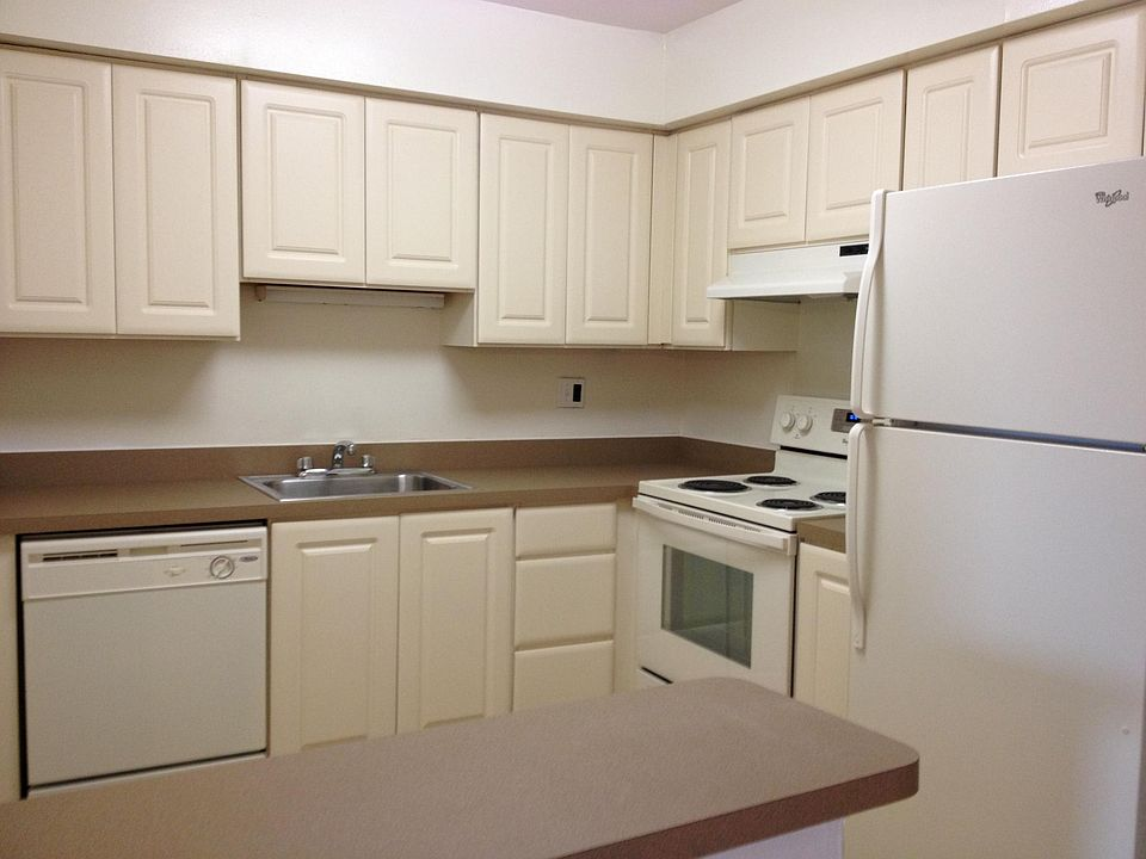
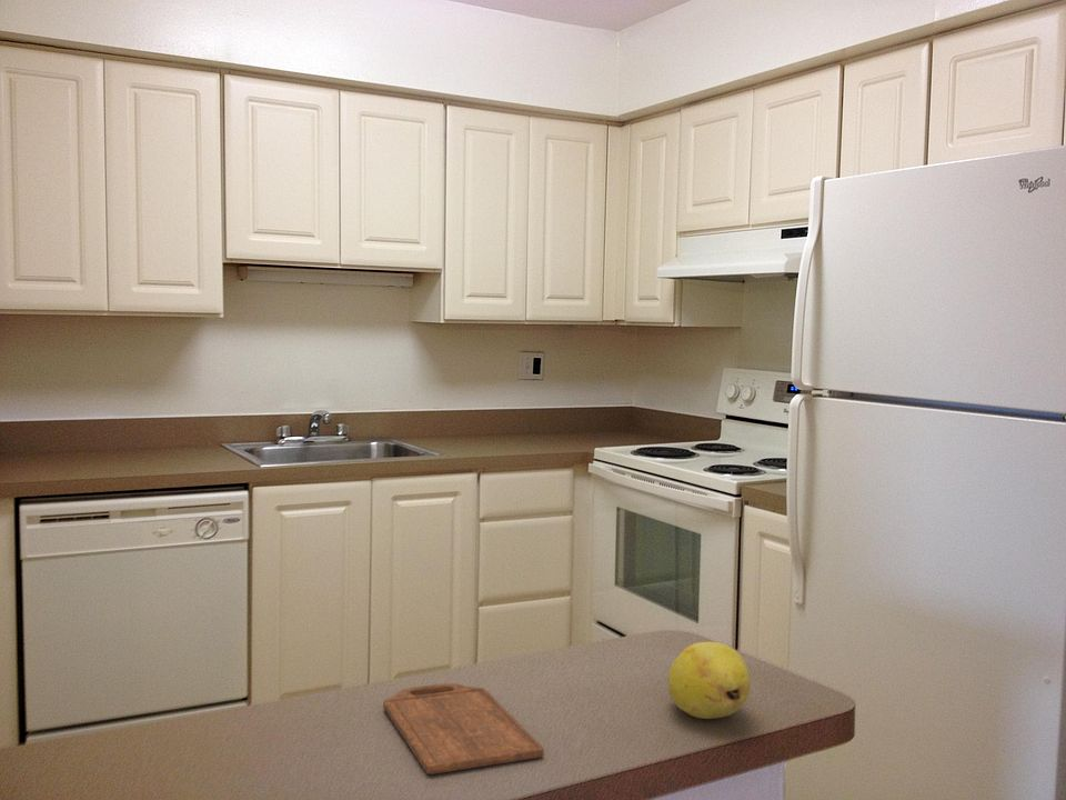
+ cutting board [382,682,545,776]
+ fruit [667,641,752,720]
